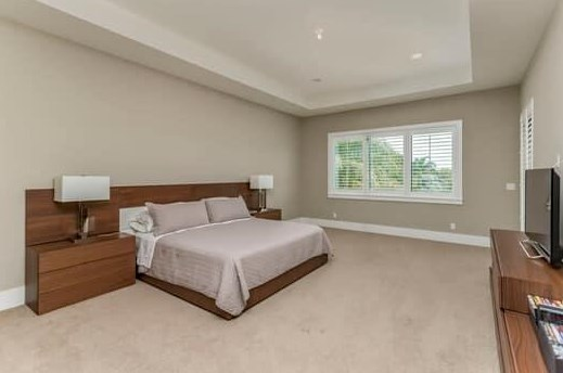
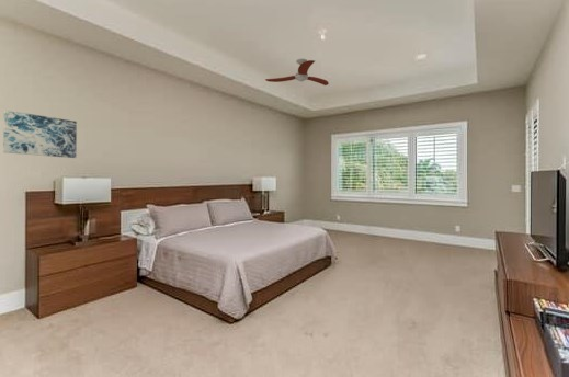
+ ceiling fan [264,58,330,87]
+ wall art [2,110,78,159]
